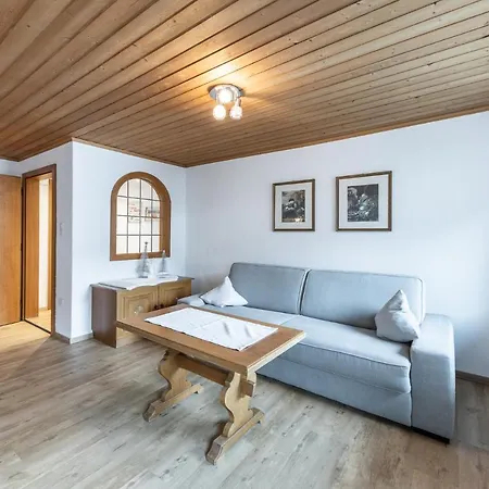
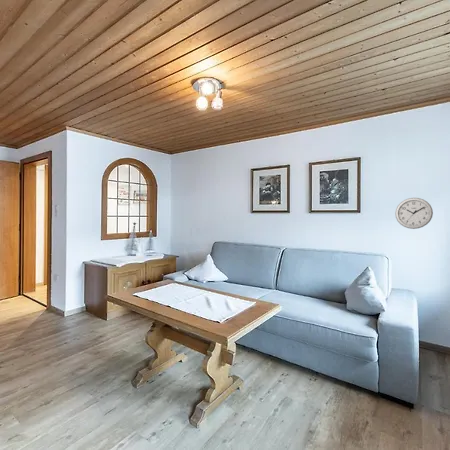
+ wall clock [394,197,434,230]
